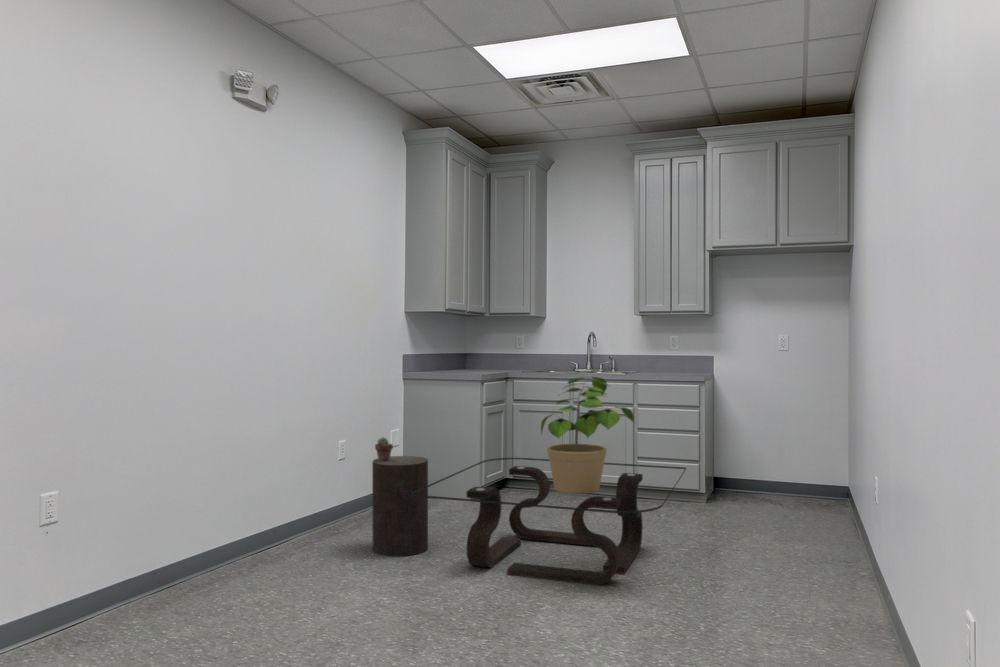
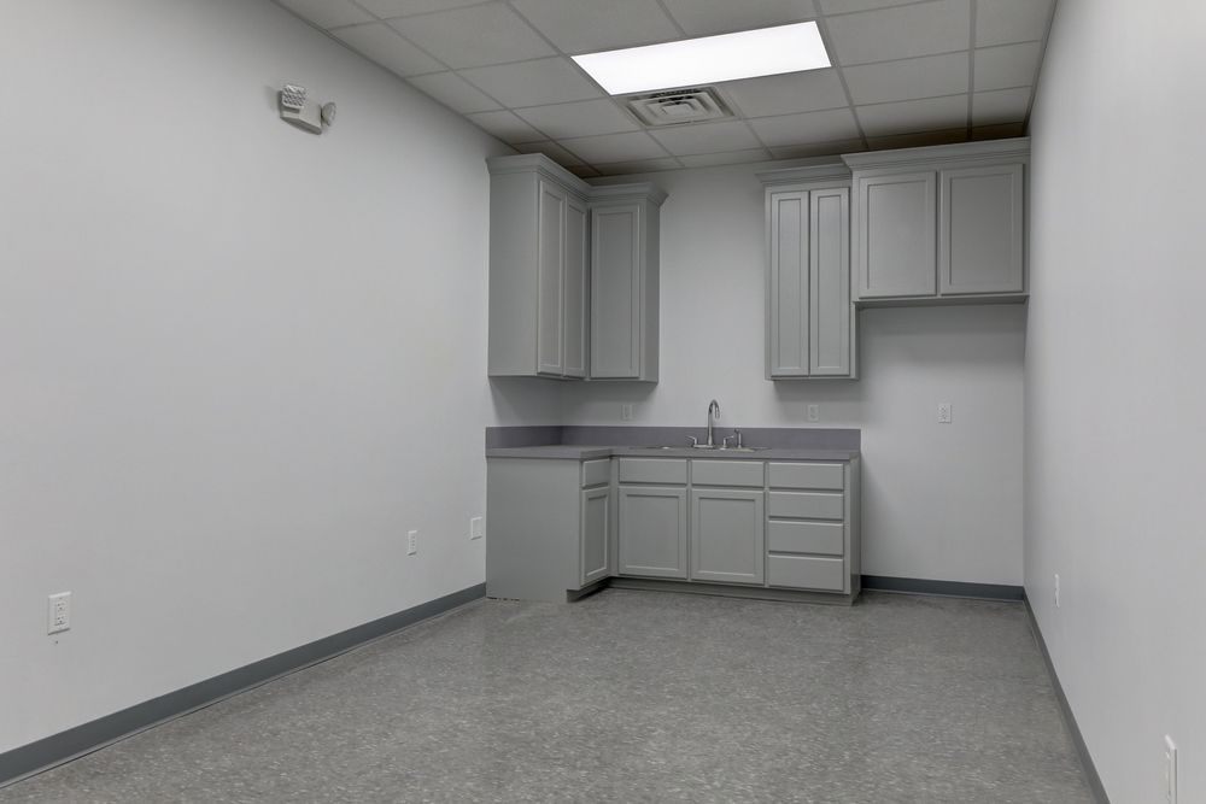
- stool [371,455,429,558]
- potted succulent [374,436,394,462]
- coffee table [408,457,687,586]
- potted plant [540,376,635,495]
